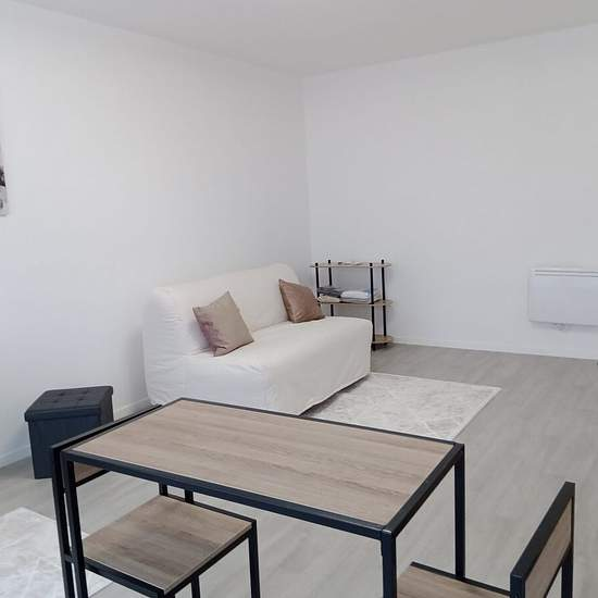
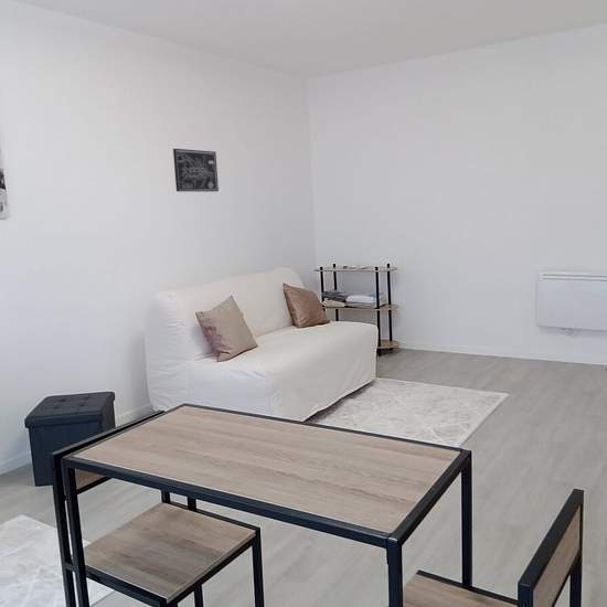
+ wall art [172,148,220,193]
